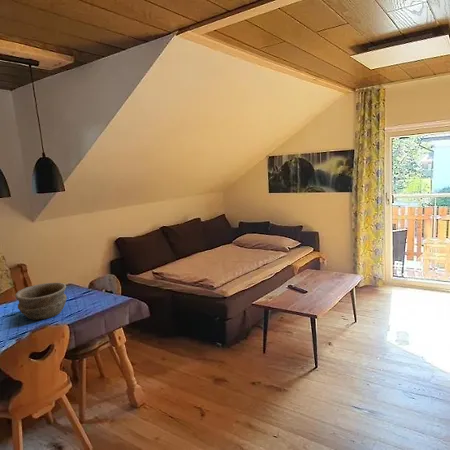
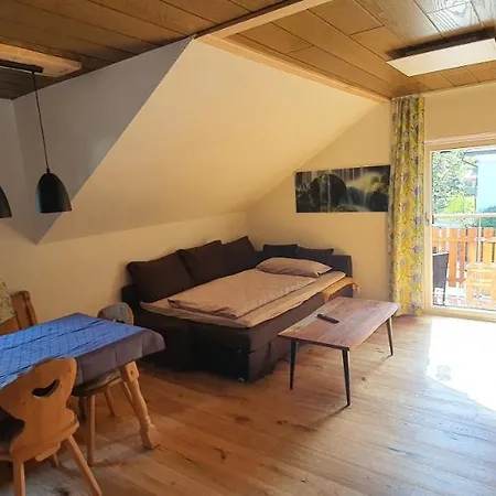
- bowl [14,282,68,321]
